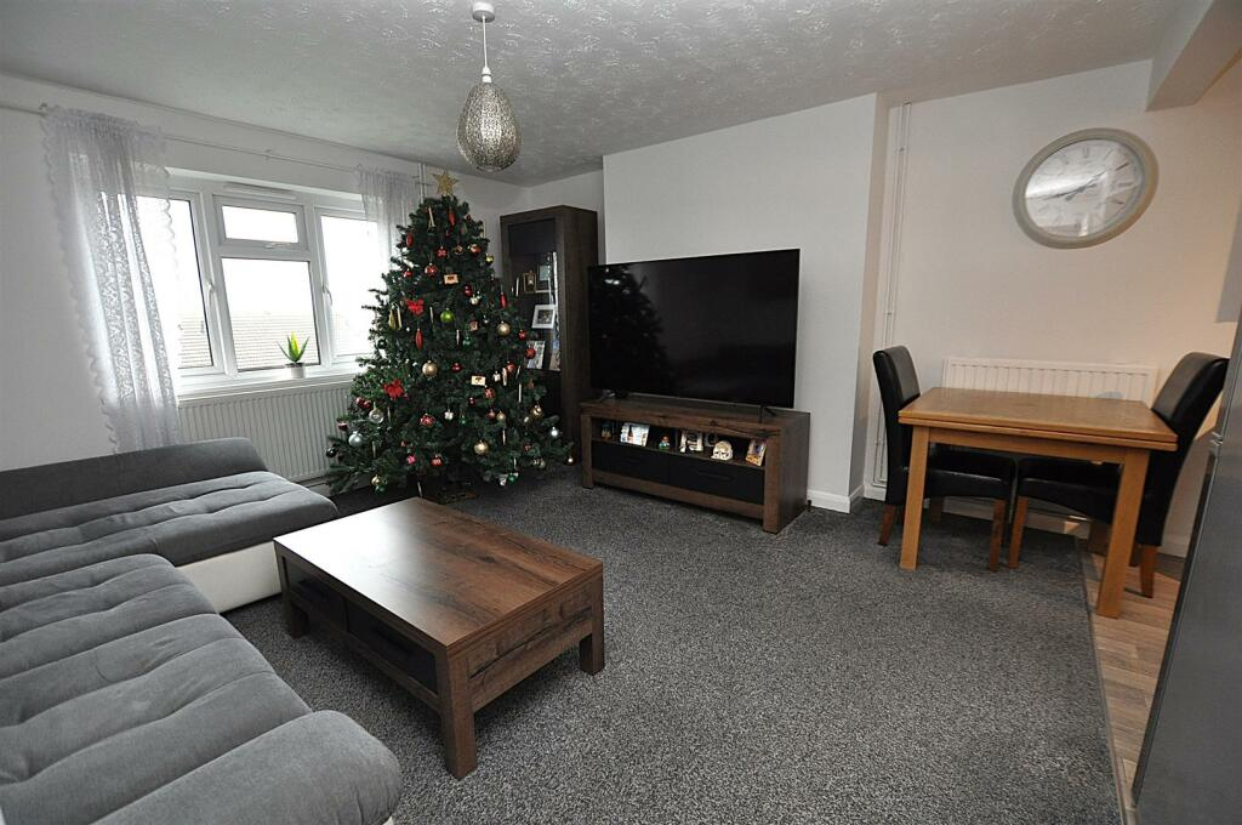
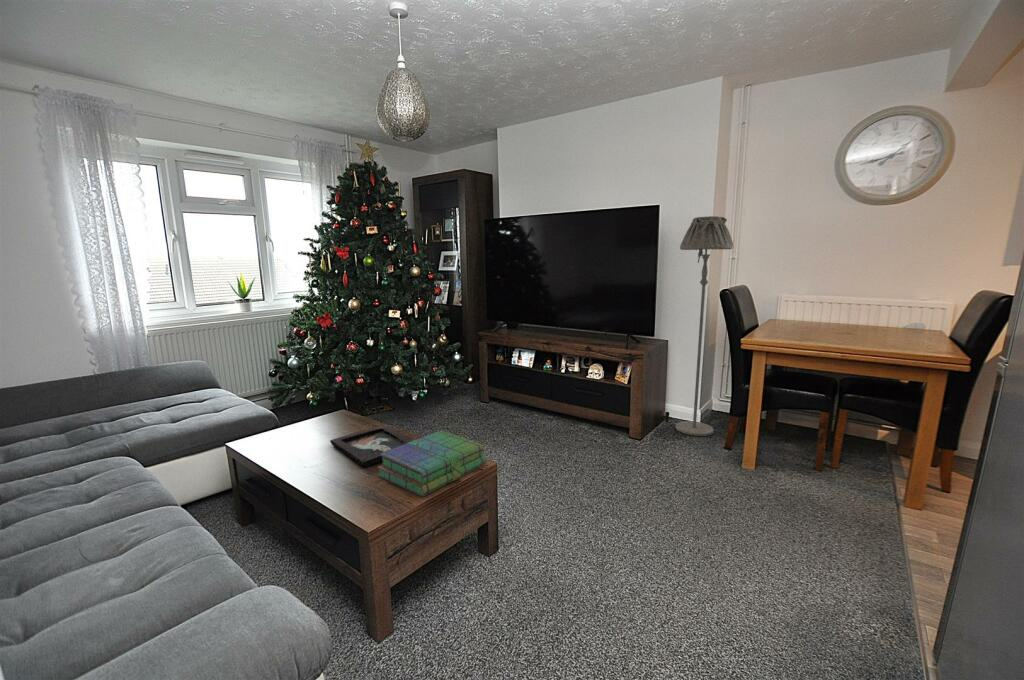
+ floor lamp [674,215,734,437]
+ decorative tray [329,424,415,467]
+ stack of books [376,429,487,498]
